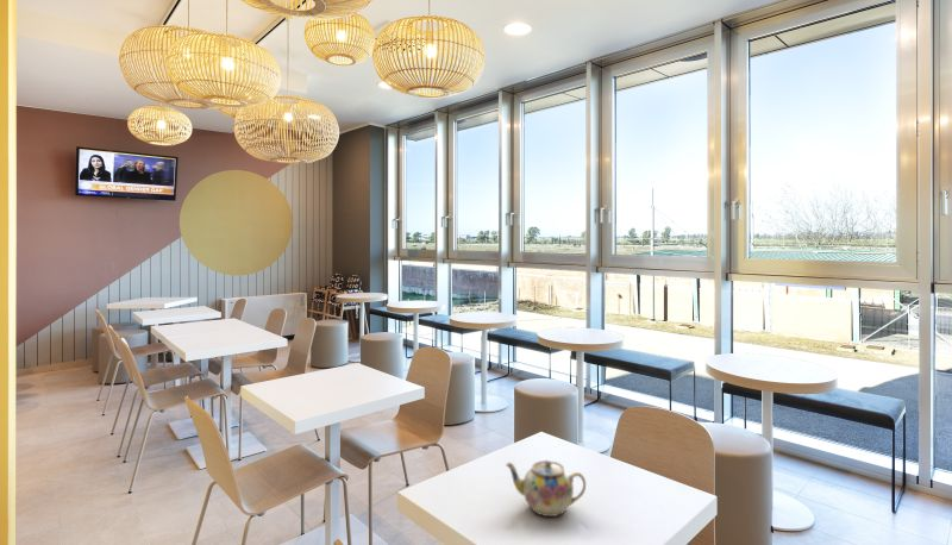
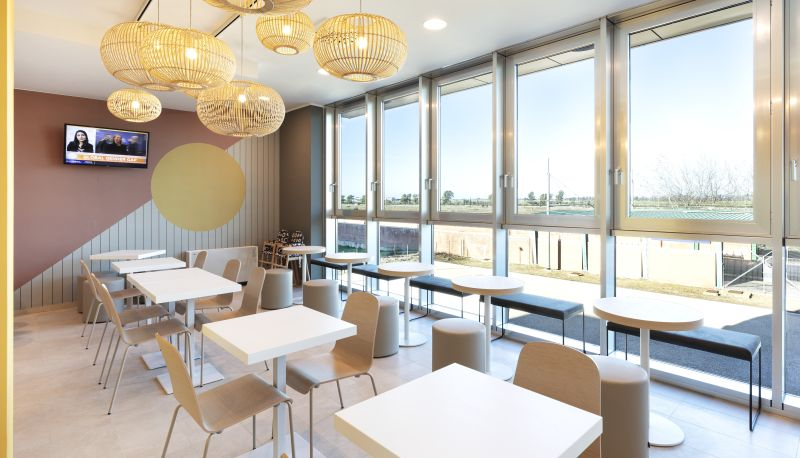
- teapot [505,459,587,518]
